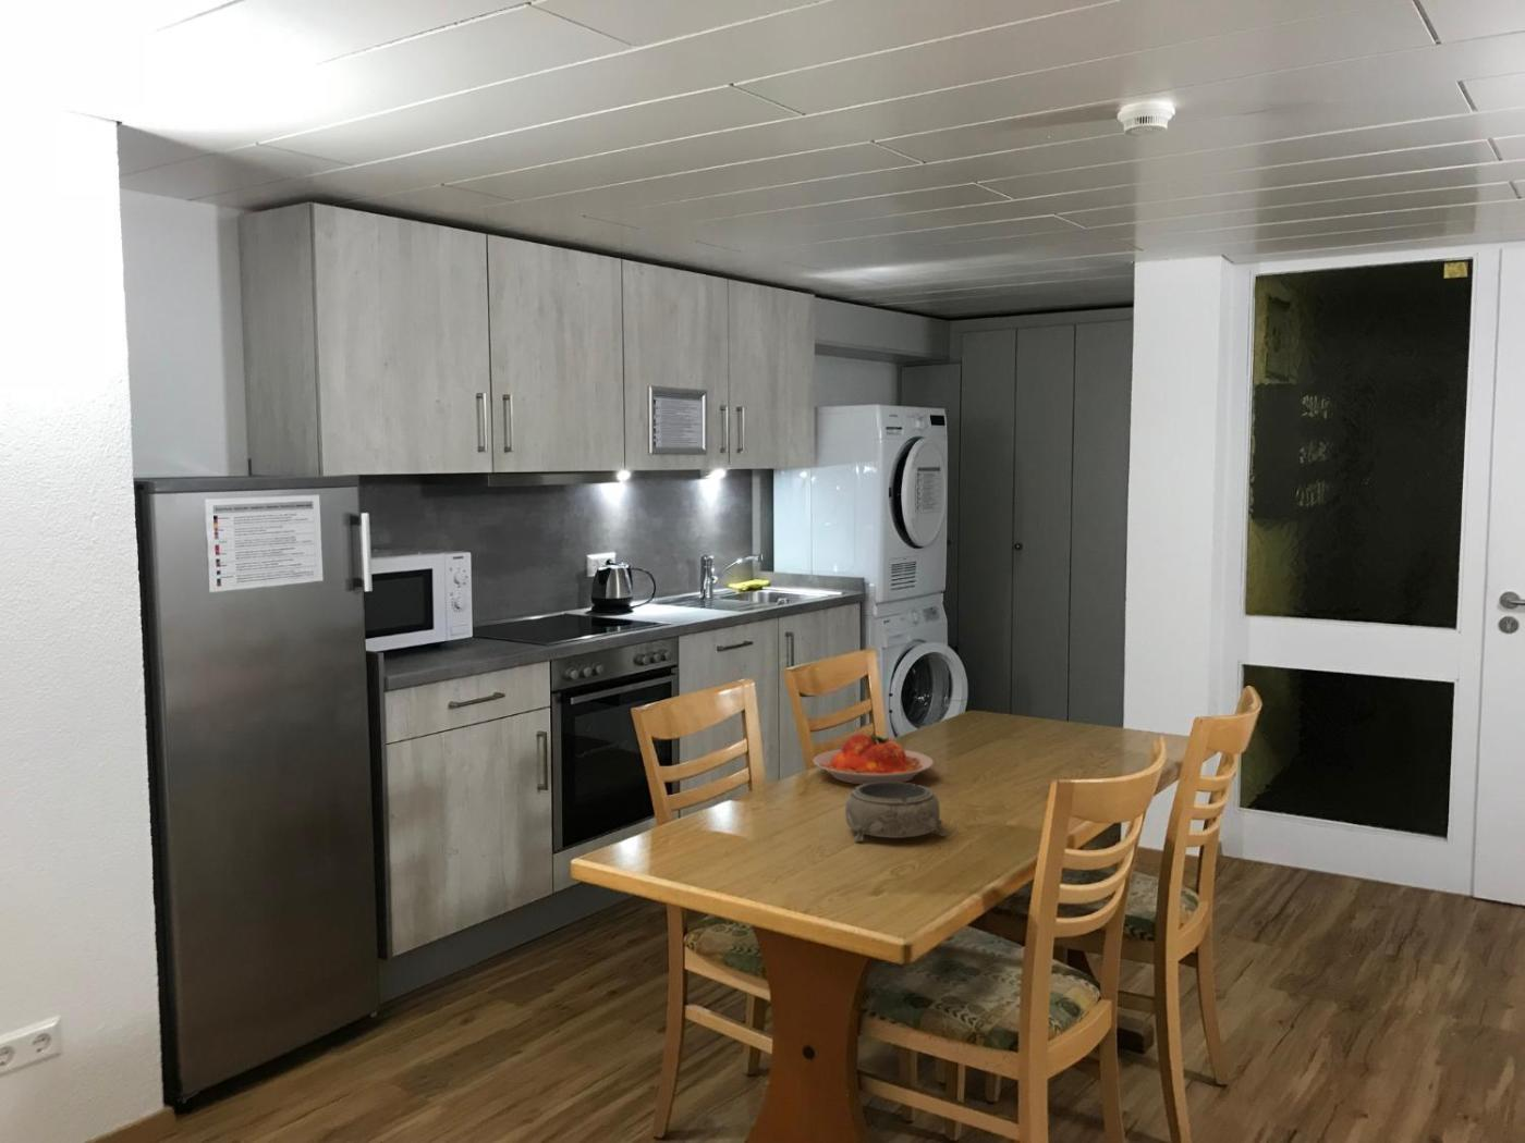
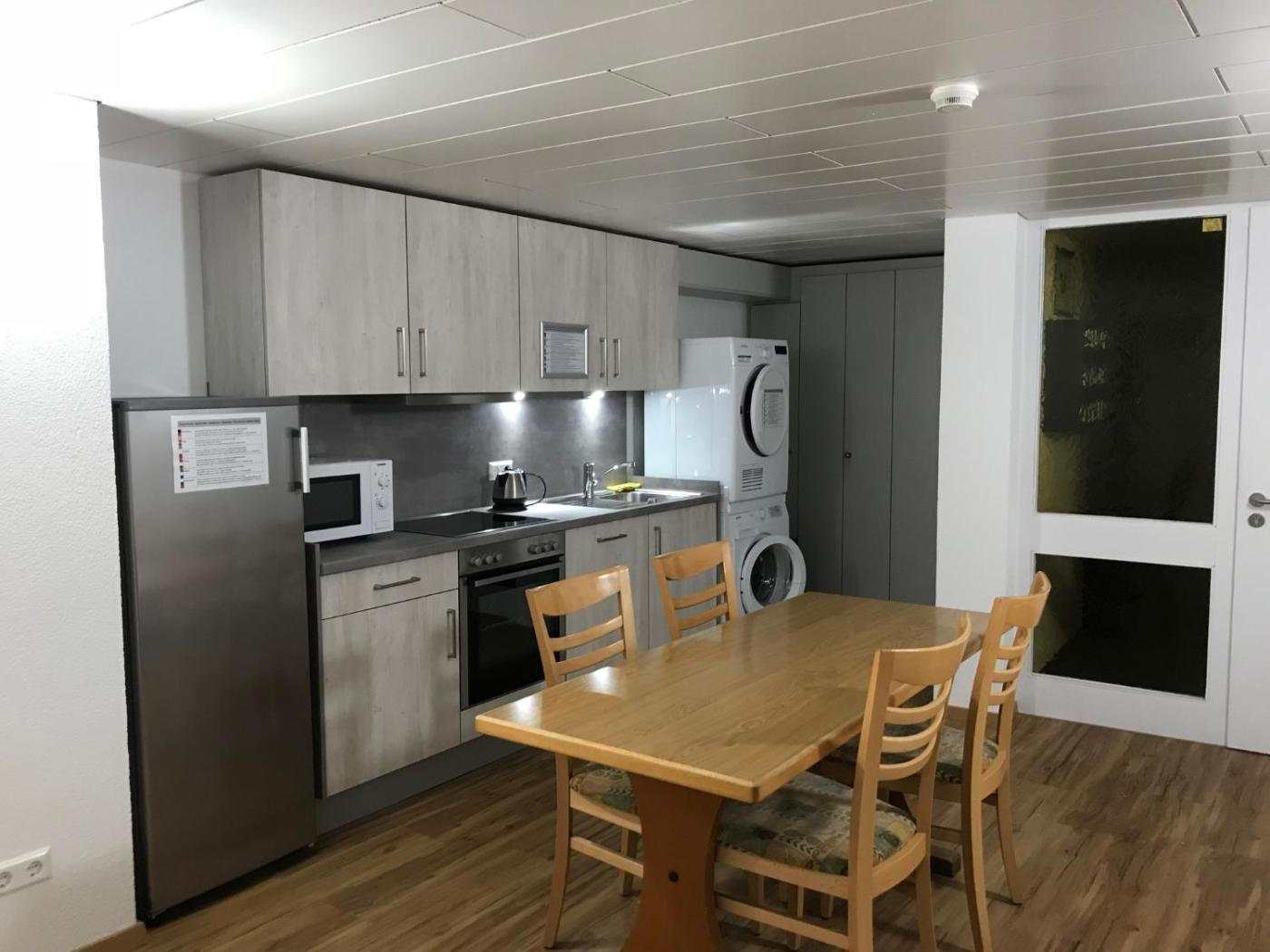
- plate [813,732,934,785]
- decorative bowl [844,782,947,844]
